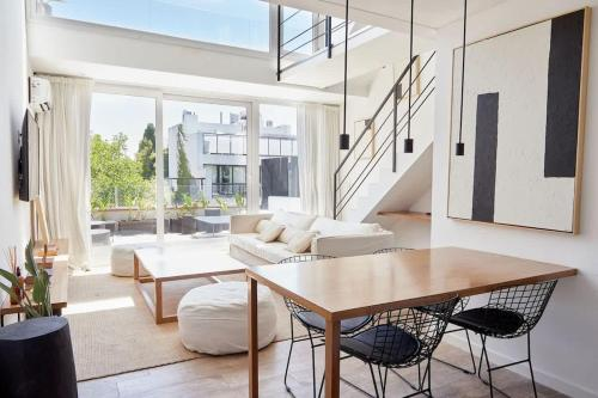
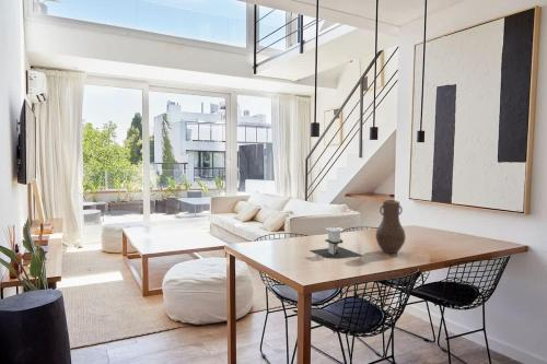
+ vase [374,199,407,255]
+ architectural model [309,226,363,260]
